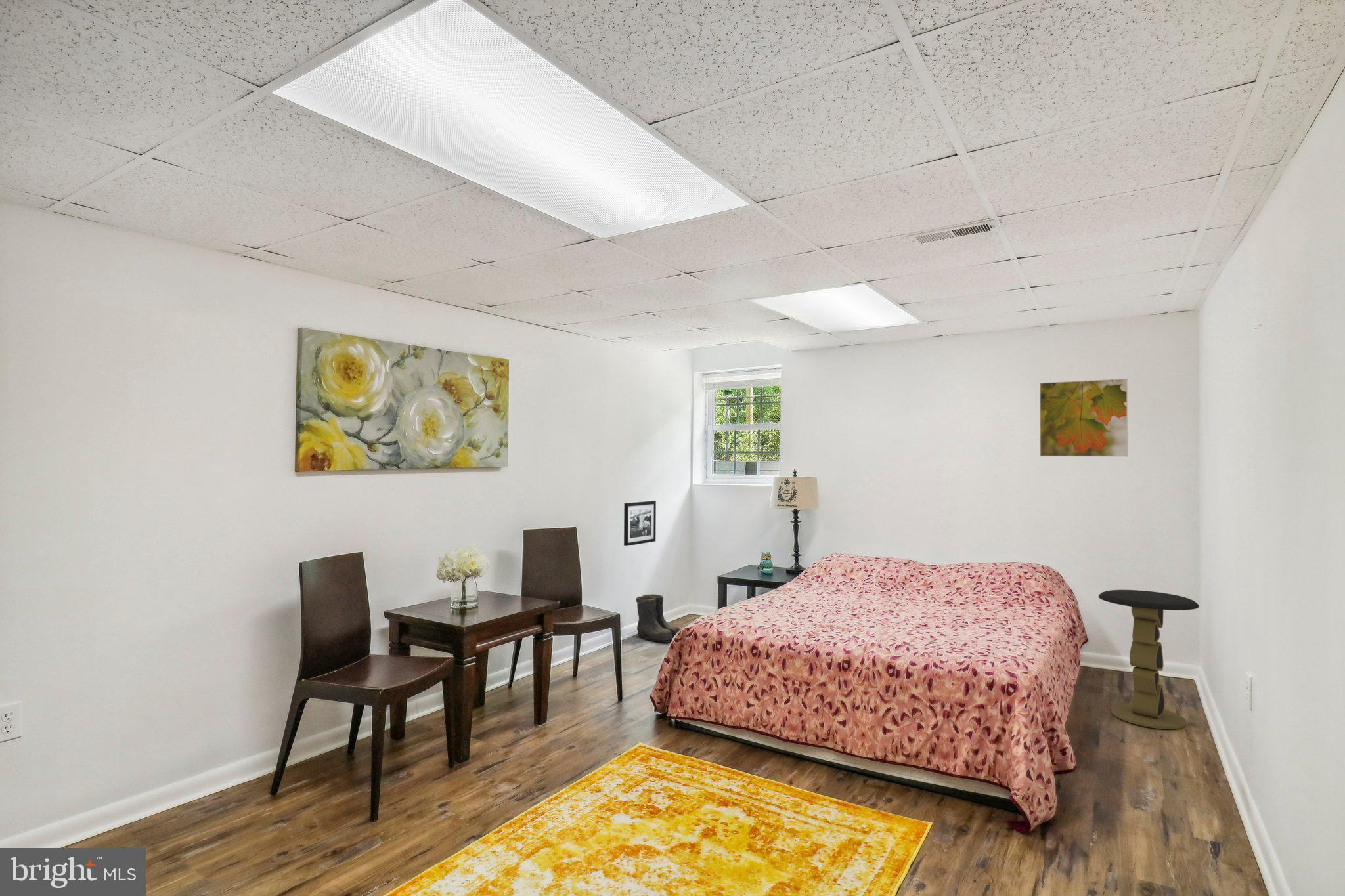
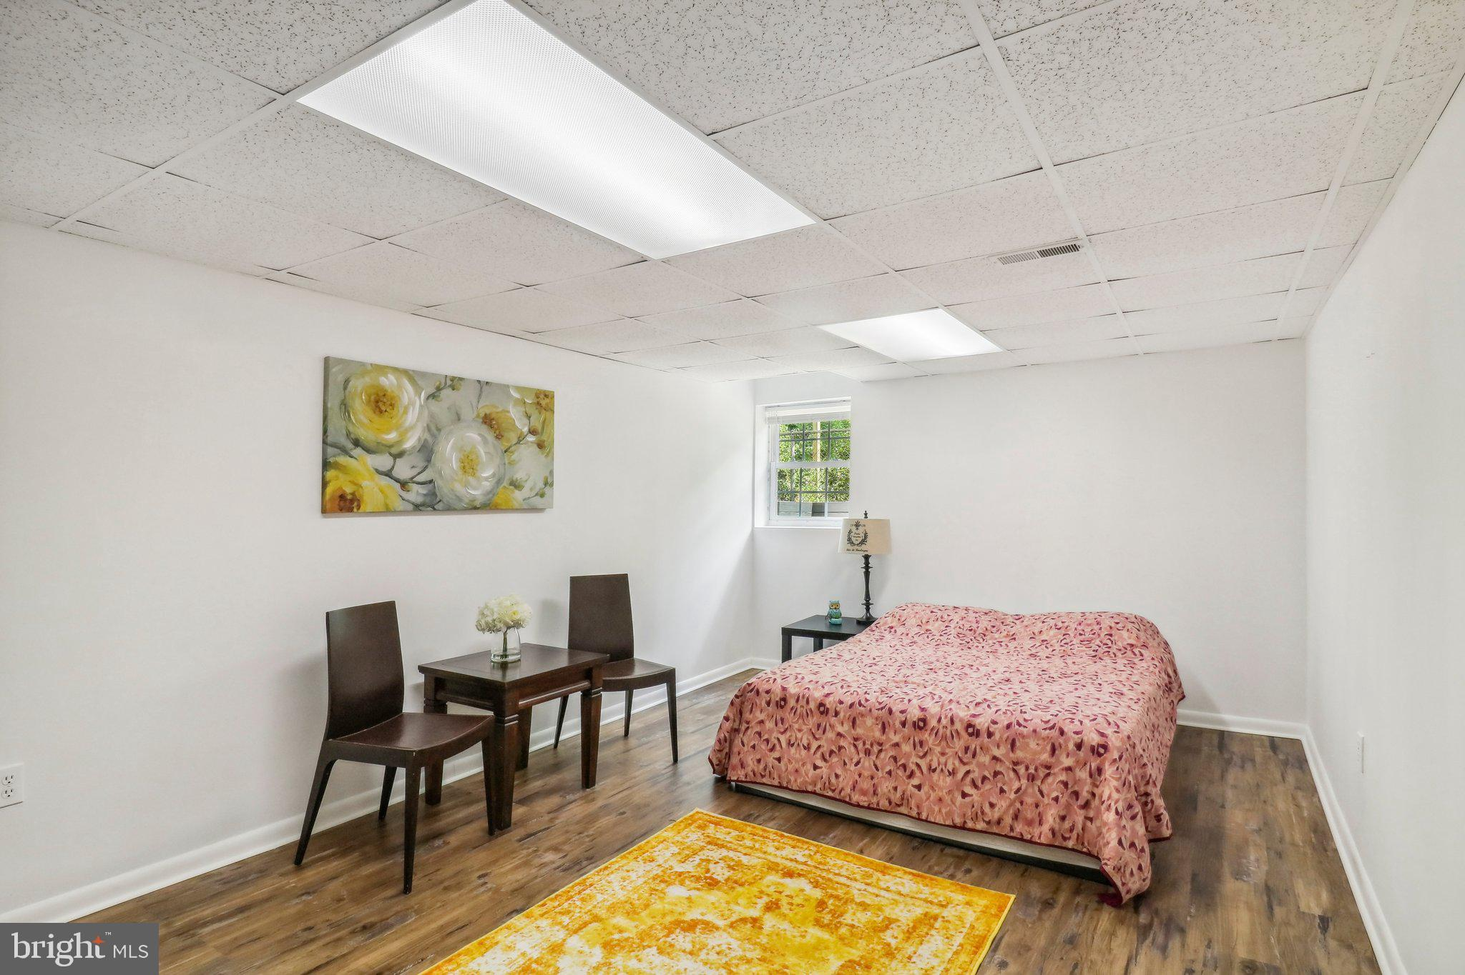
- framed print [1039,378,1128,457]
- boots [636,593,680,643]
- picture frame [623,500,657,547]
- side table [1098,589,1200,730]
